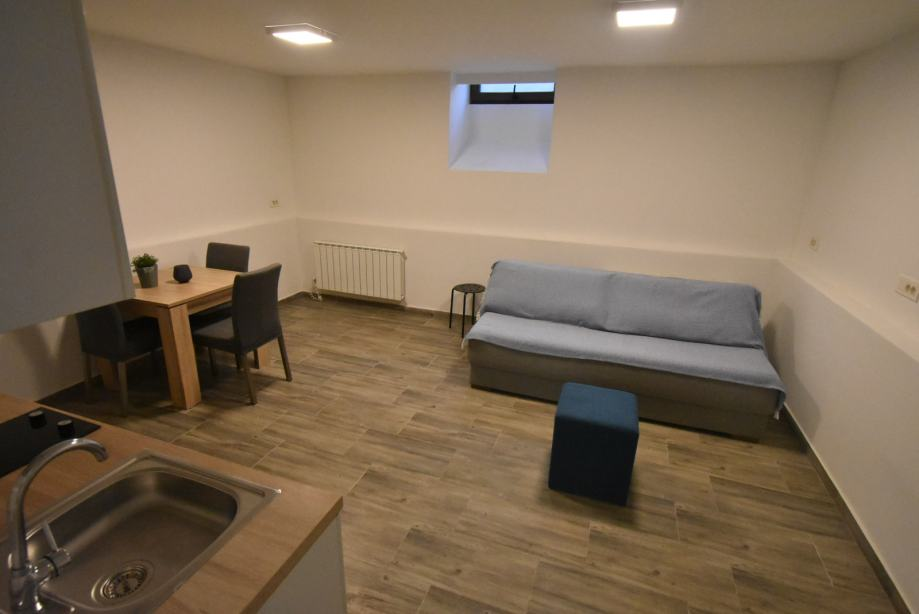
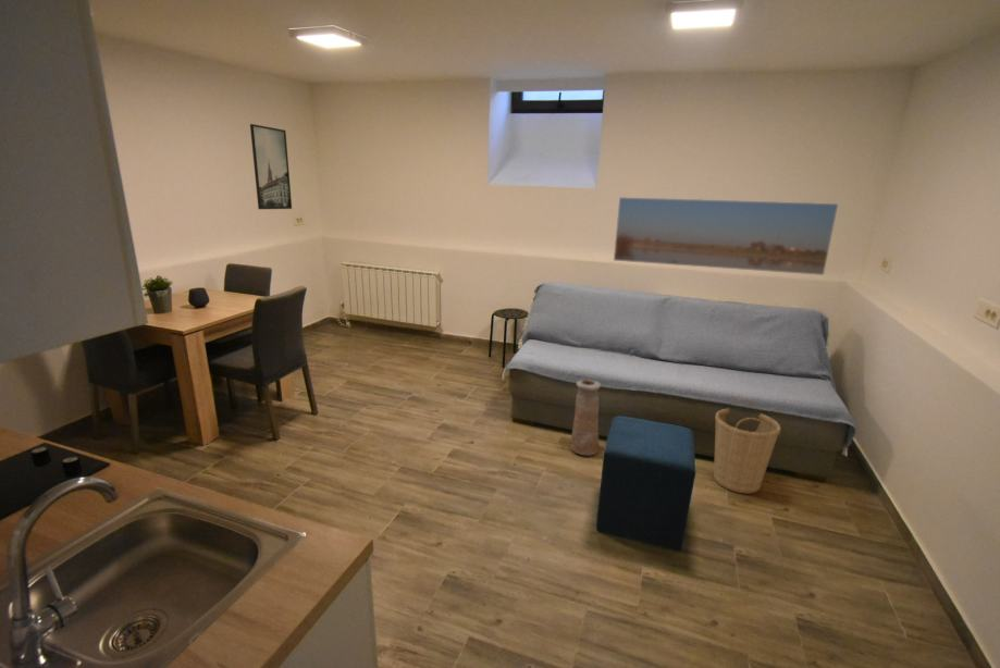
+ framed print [613,196,840,276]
+ basket [713,398,782,495]
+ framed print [249,123,293,210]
+ vase [570,379,602,456]
